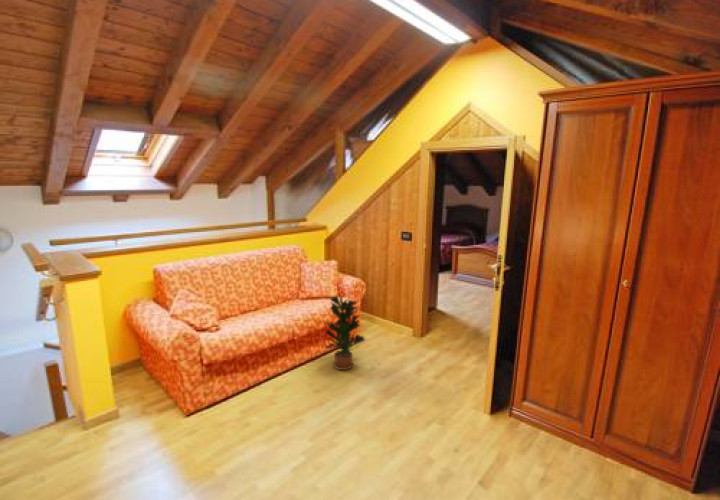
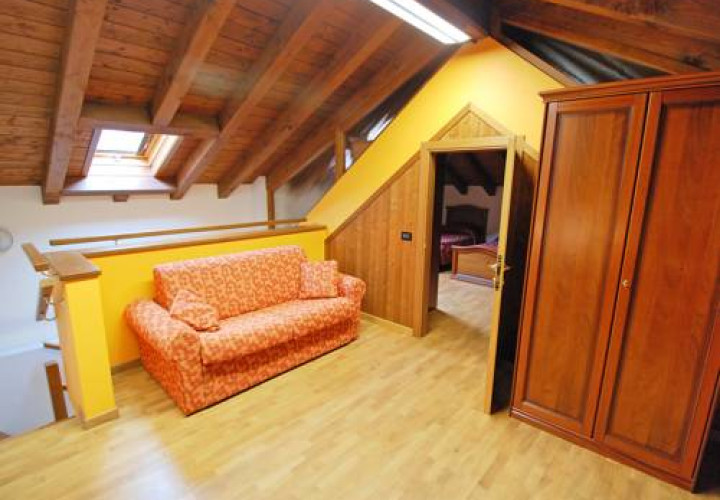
- potted plant [324,295,366,371]
